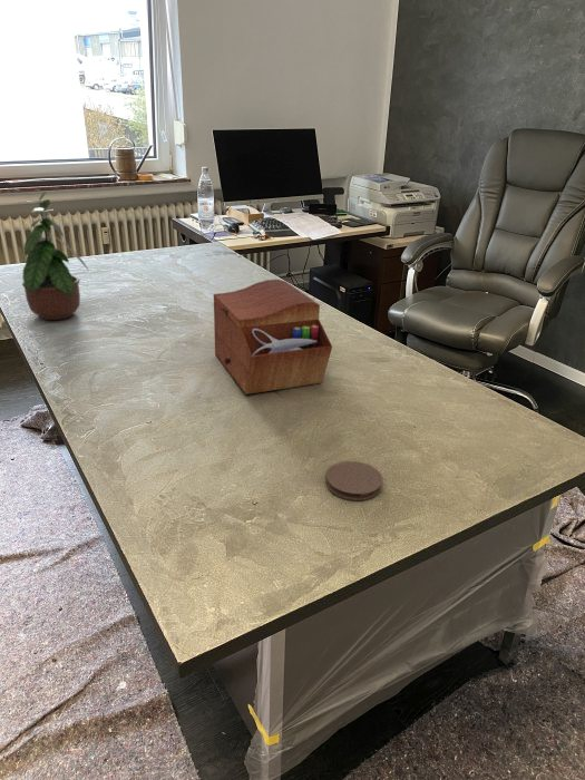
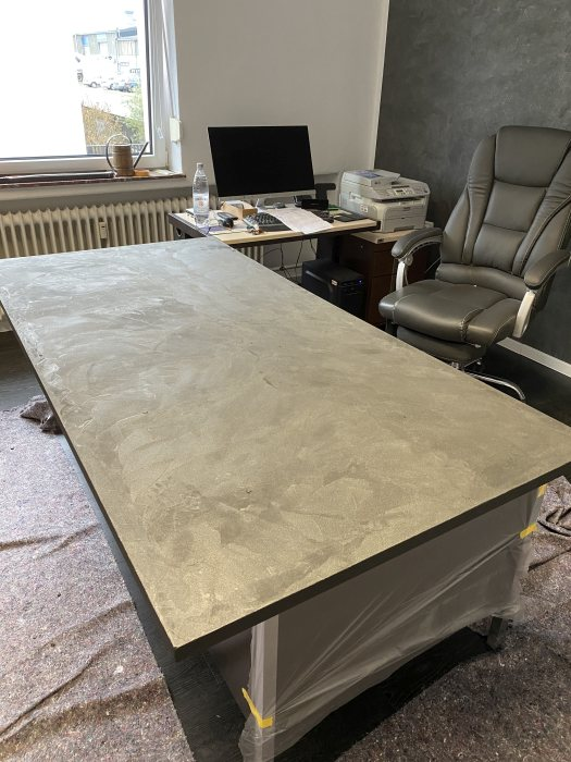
- potted plant [21,191,89,321]
- coaster [324,460,383,501]
- sewing box [213,279,333,396]
